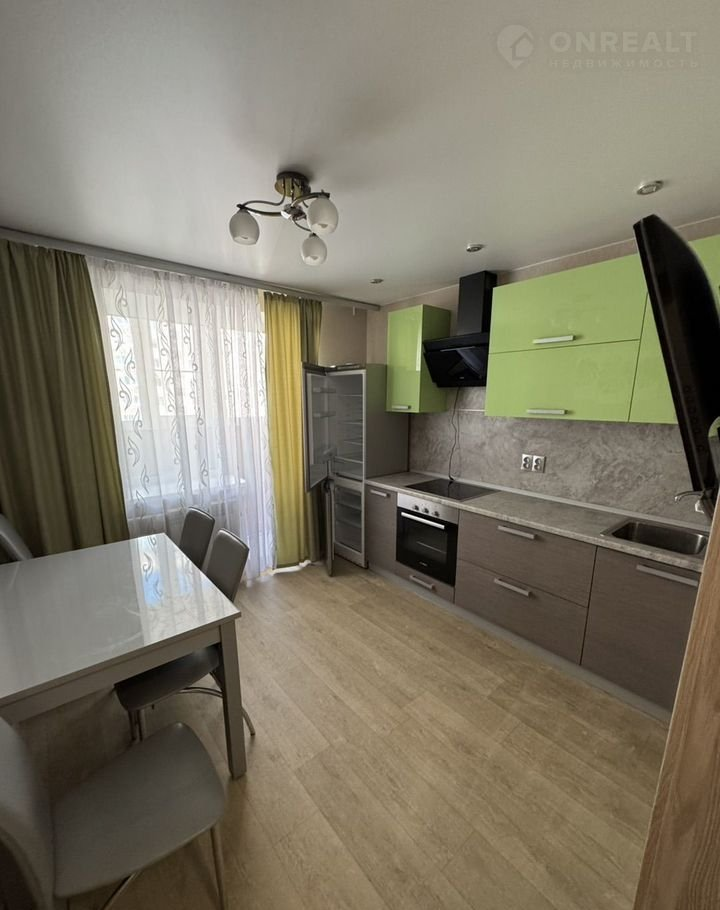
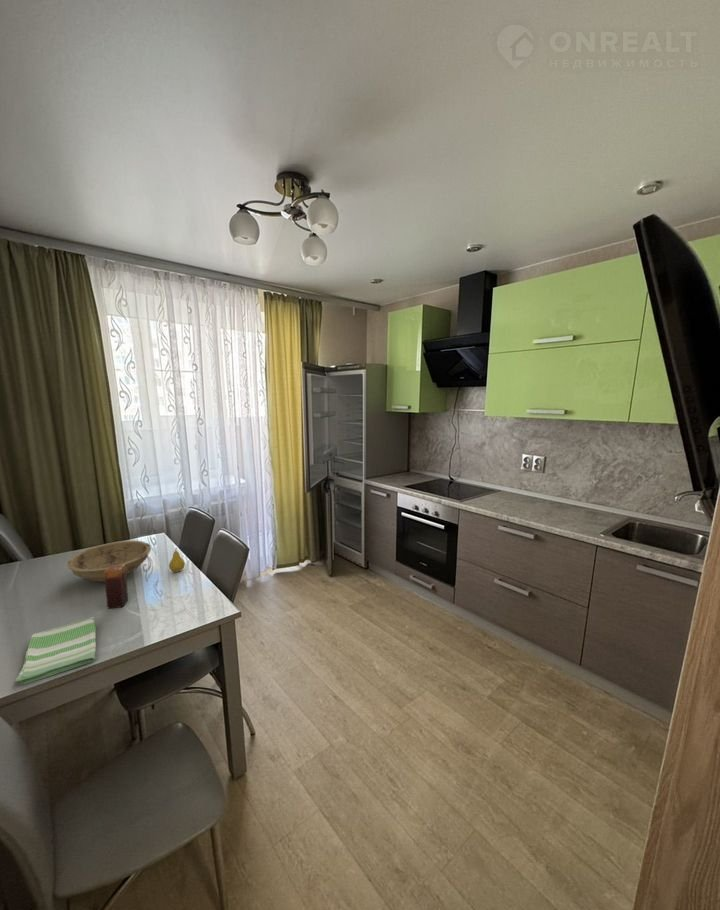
+ dish towel [15,616,97,686]
+ fruit [168,547,186,573]
+ bowl [66,540,152,583]
+ candle [104,565,129,610]
